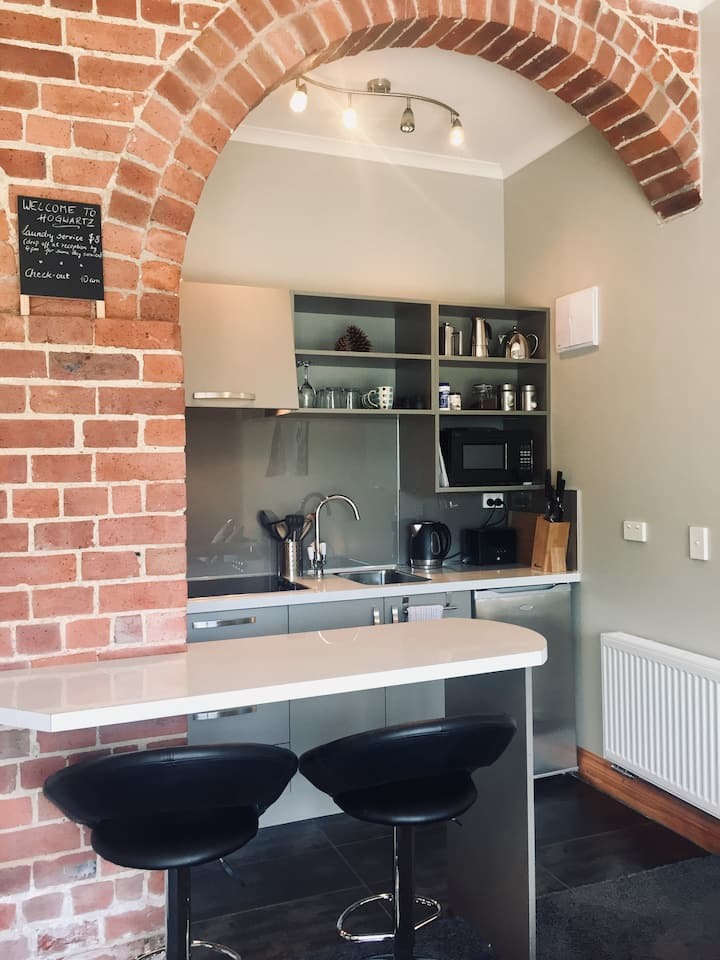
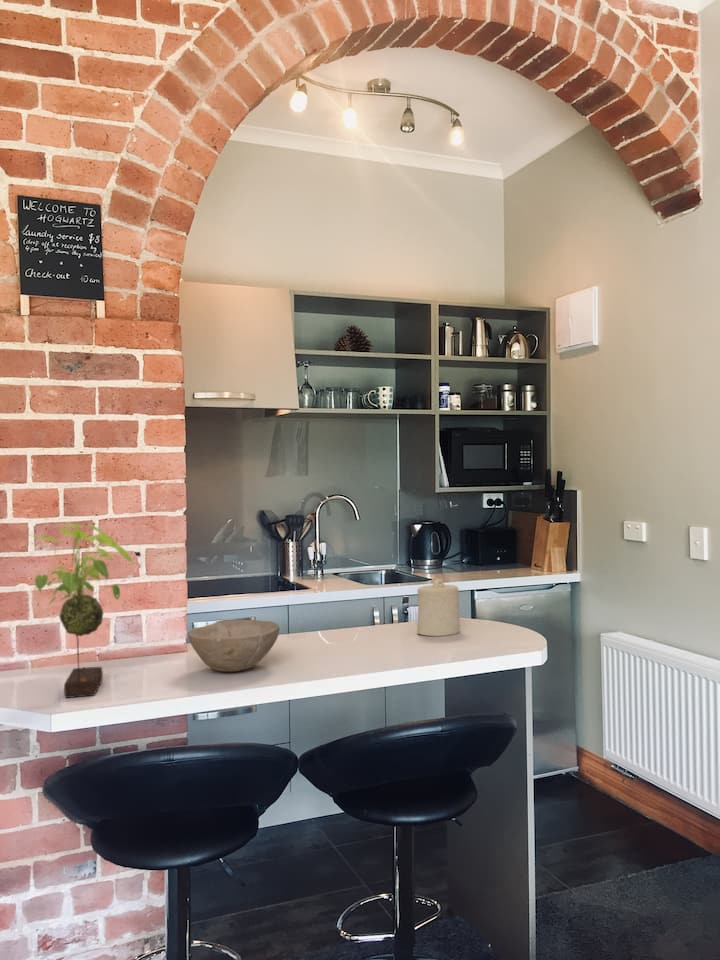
+ bowl [187,619,280,673]
+ plant [24,522,134,699]
+ candle [416,578,461,637]
